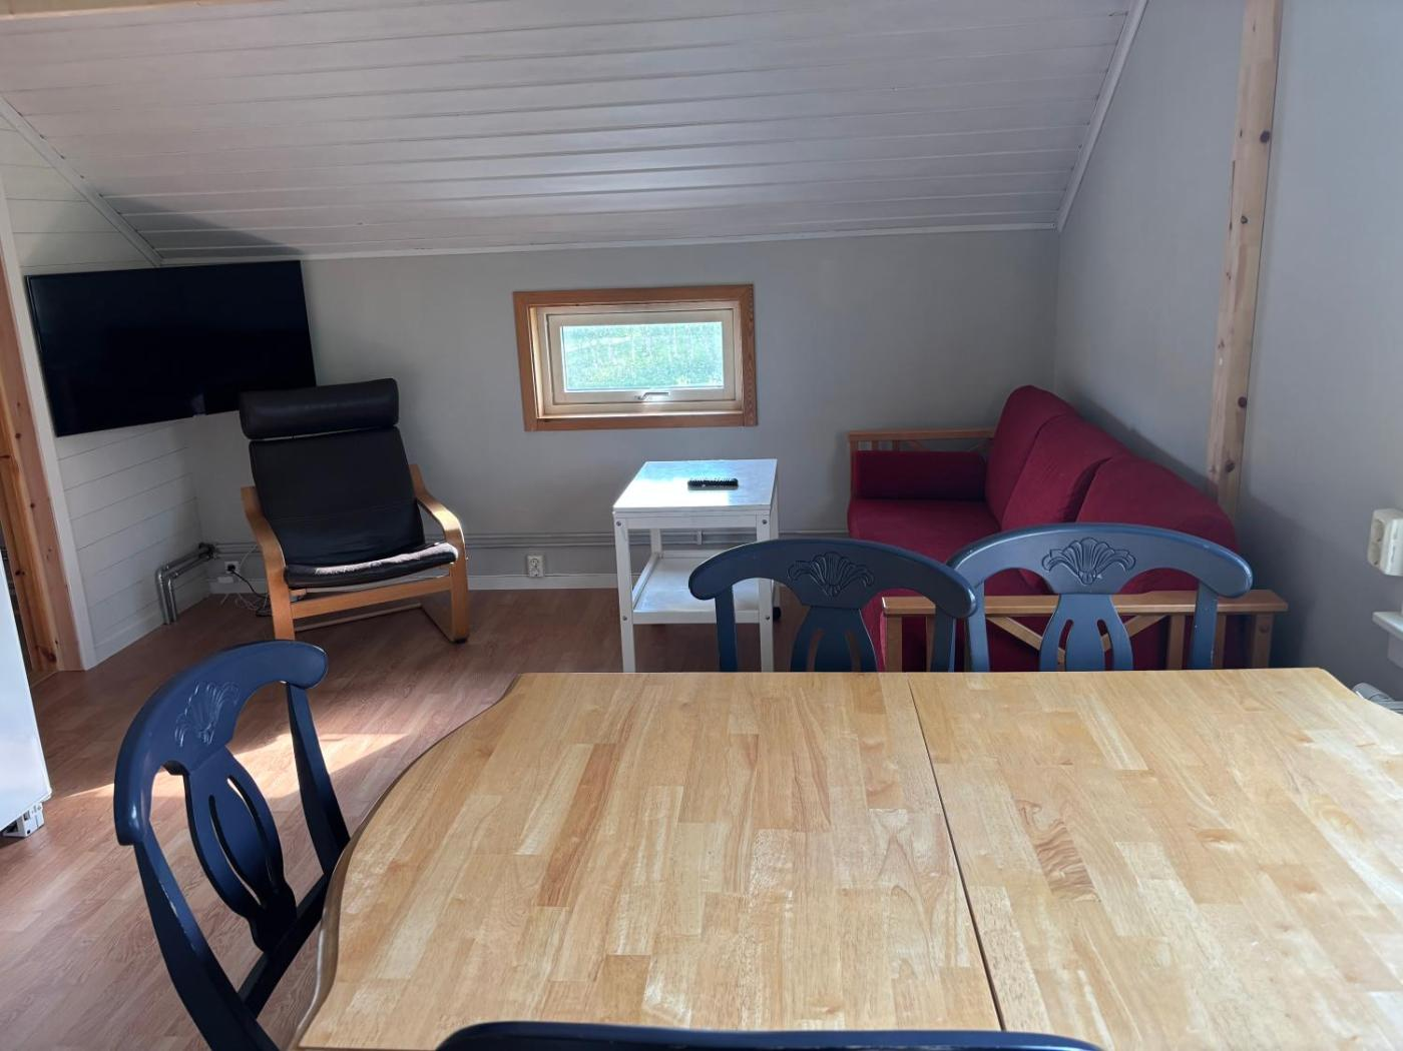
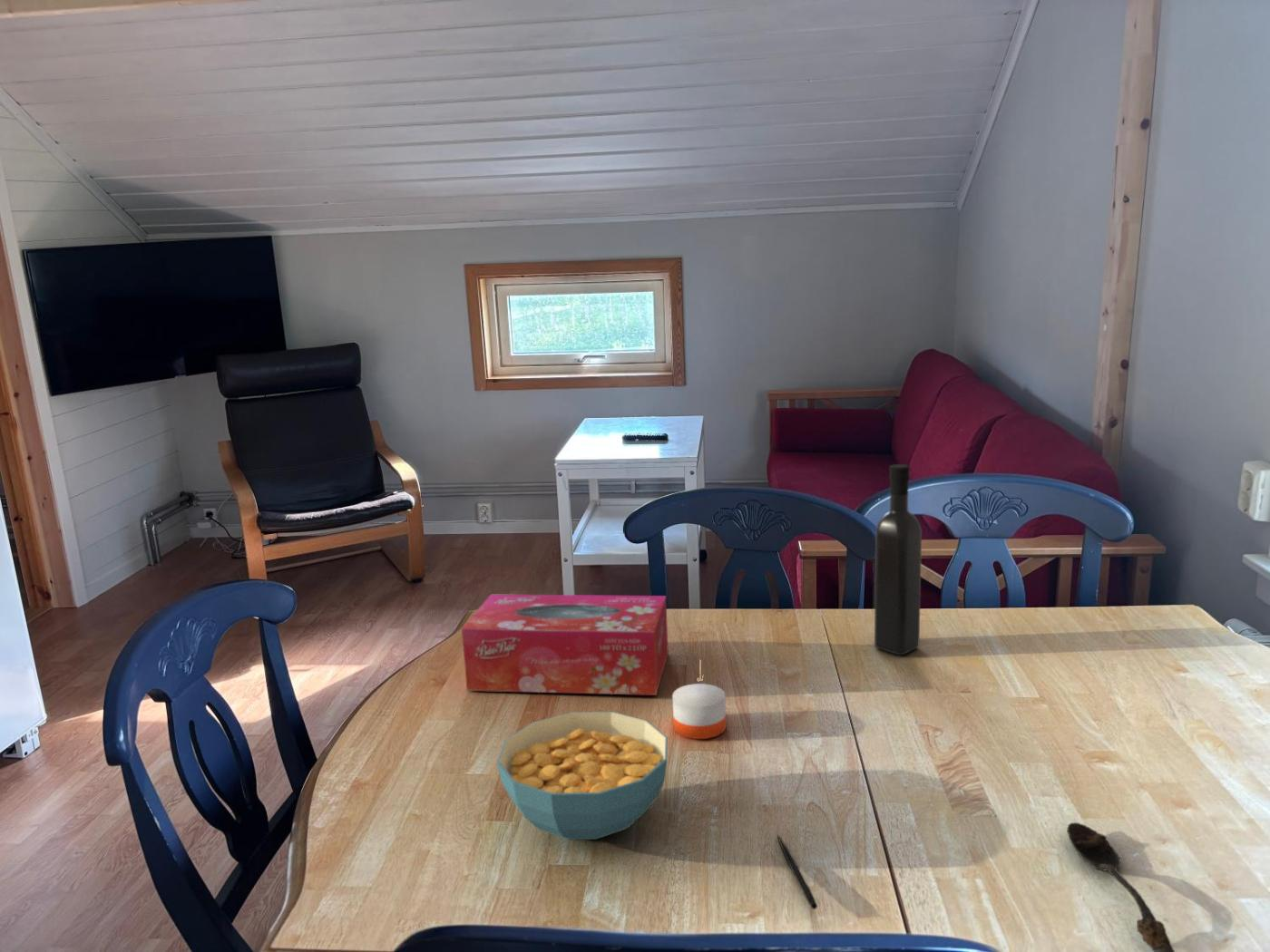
+ tissue box [461,593,669,696]
+ spoon [1066,821,1176,952]
+ candle [671,682,727,740]
+ wine bottle [874,463,923,656]
+ pen [777,834,818,910]
+ cereal bowl [496,711,669,840]
